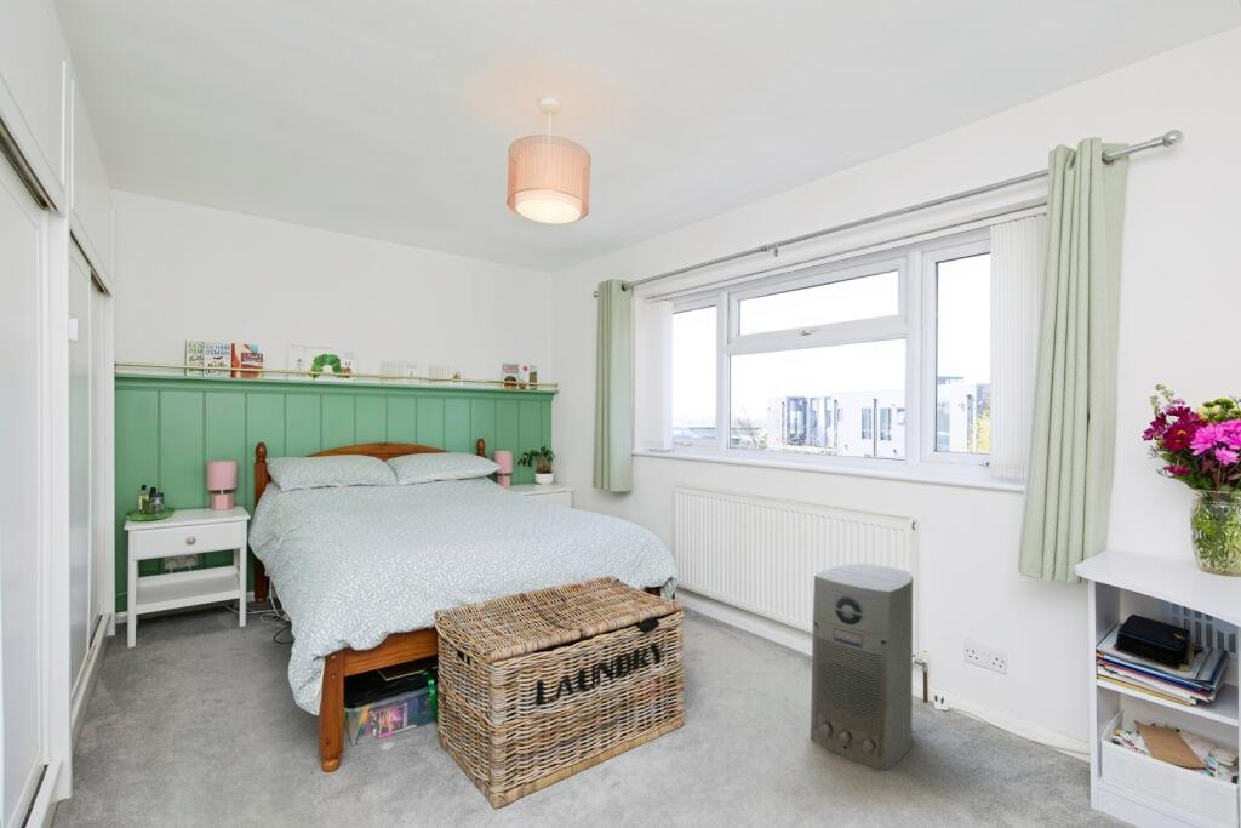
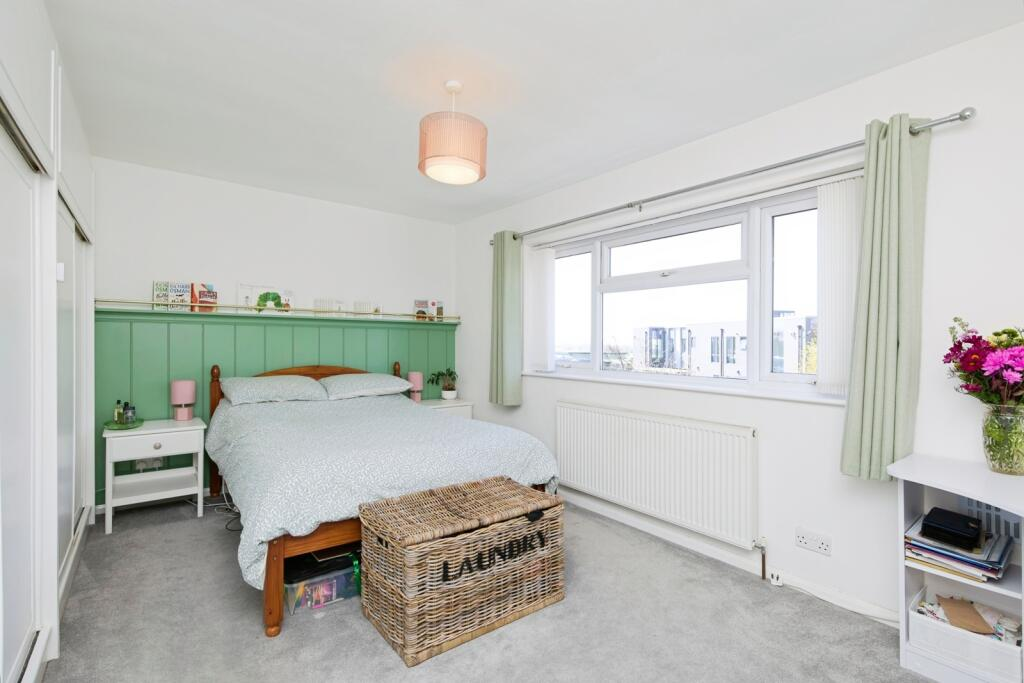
- air purifier [810,563,914,771]
